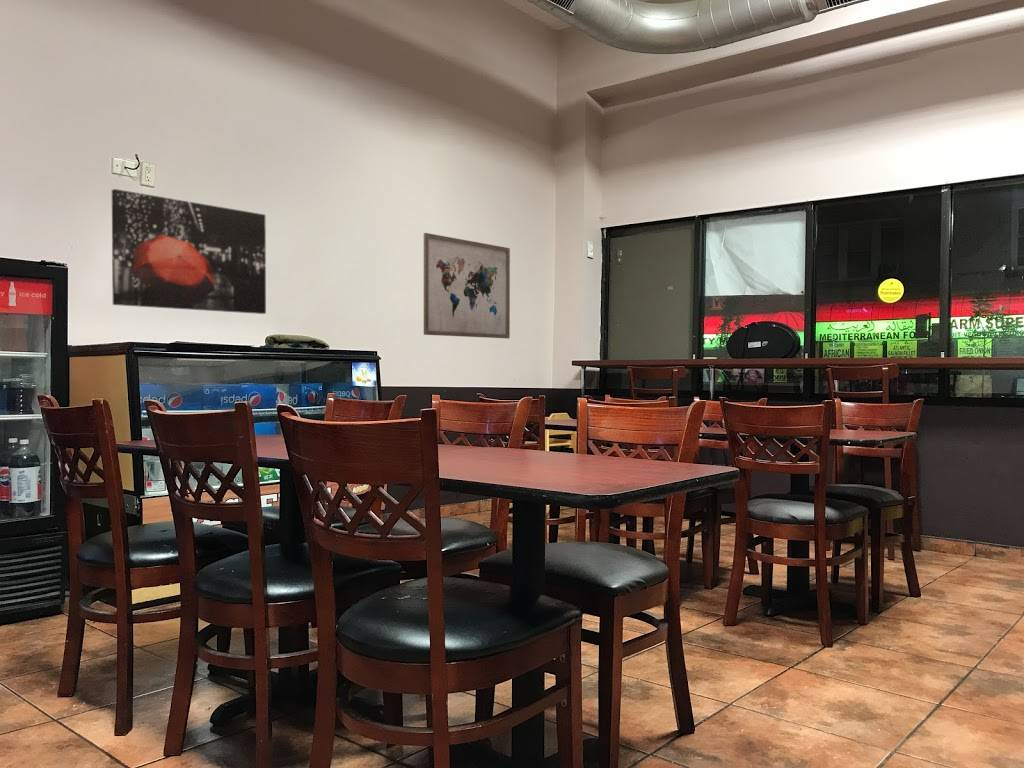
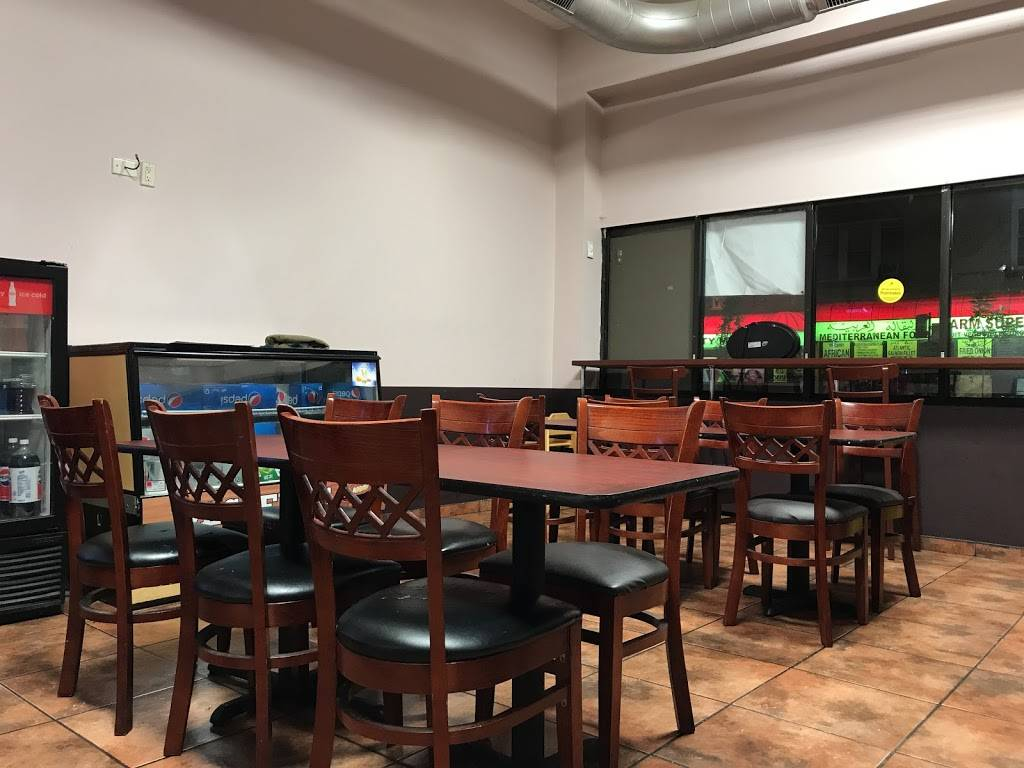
- wall art [423,232,511,339]
- wall art [111,188,267,315]
